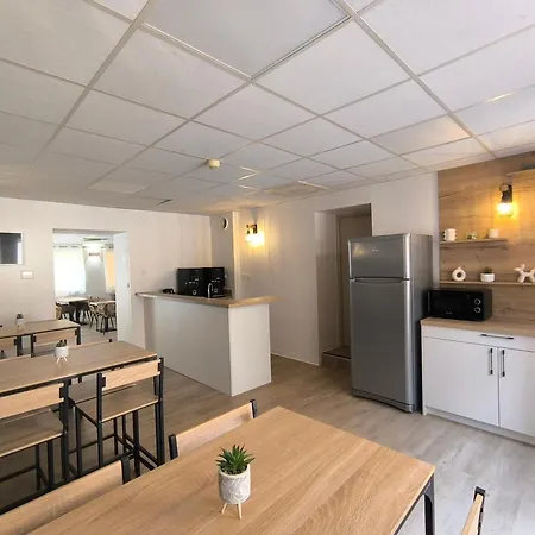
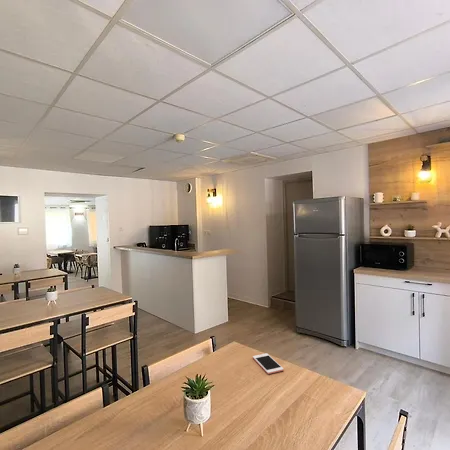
+ cell phone [252,352,284,375]
